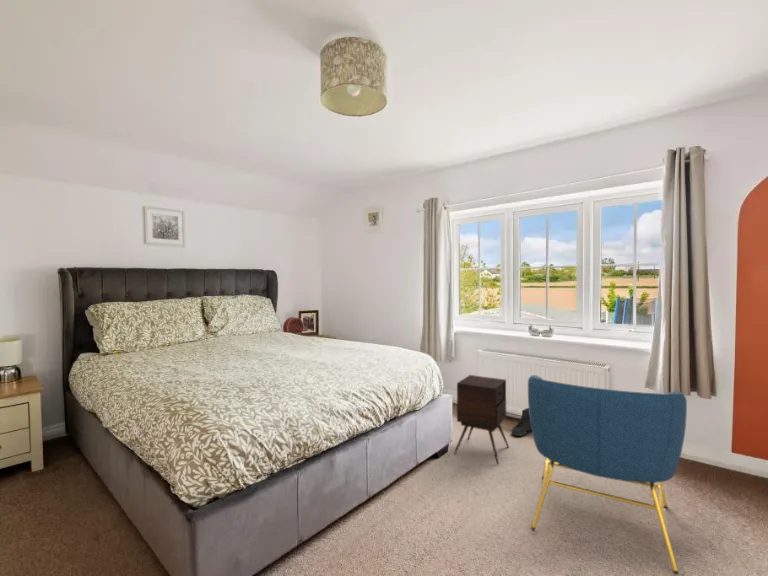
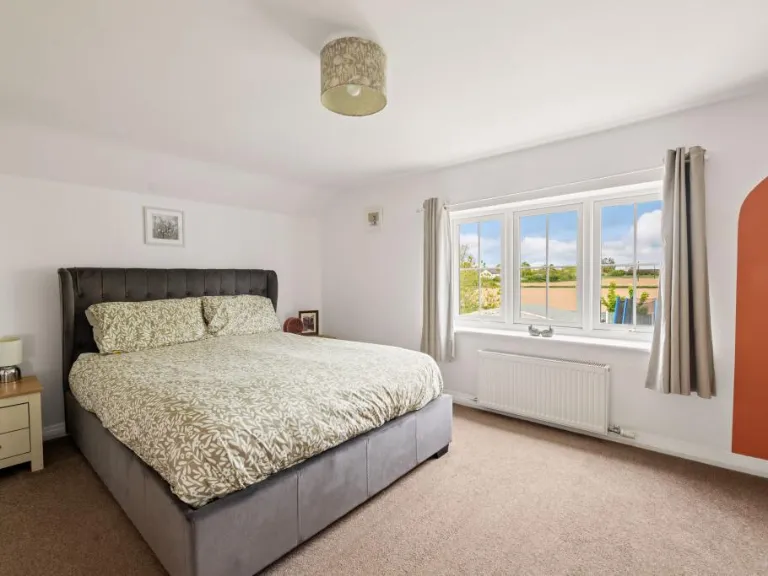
- armchair [527,374,688,576]
- sneaker [511,407,532,437]
- side table [453,374,510,465]
